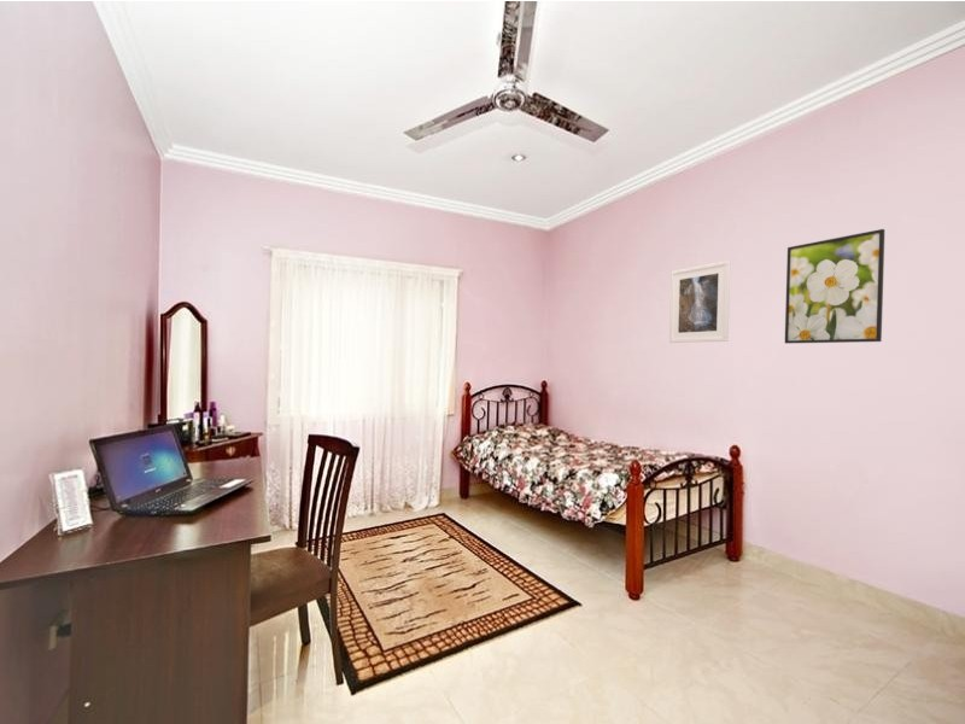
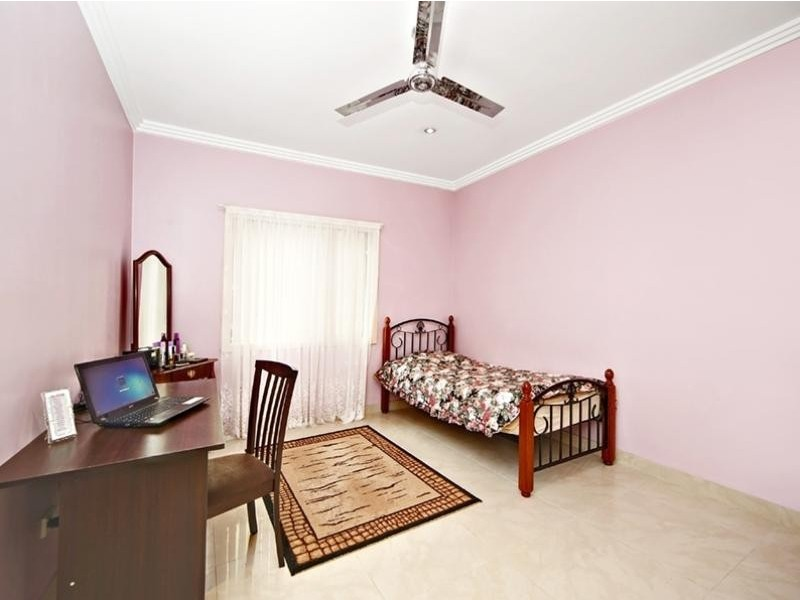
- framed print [784,228,885,345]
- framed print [668,259,731,344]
